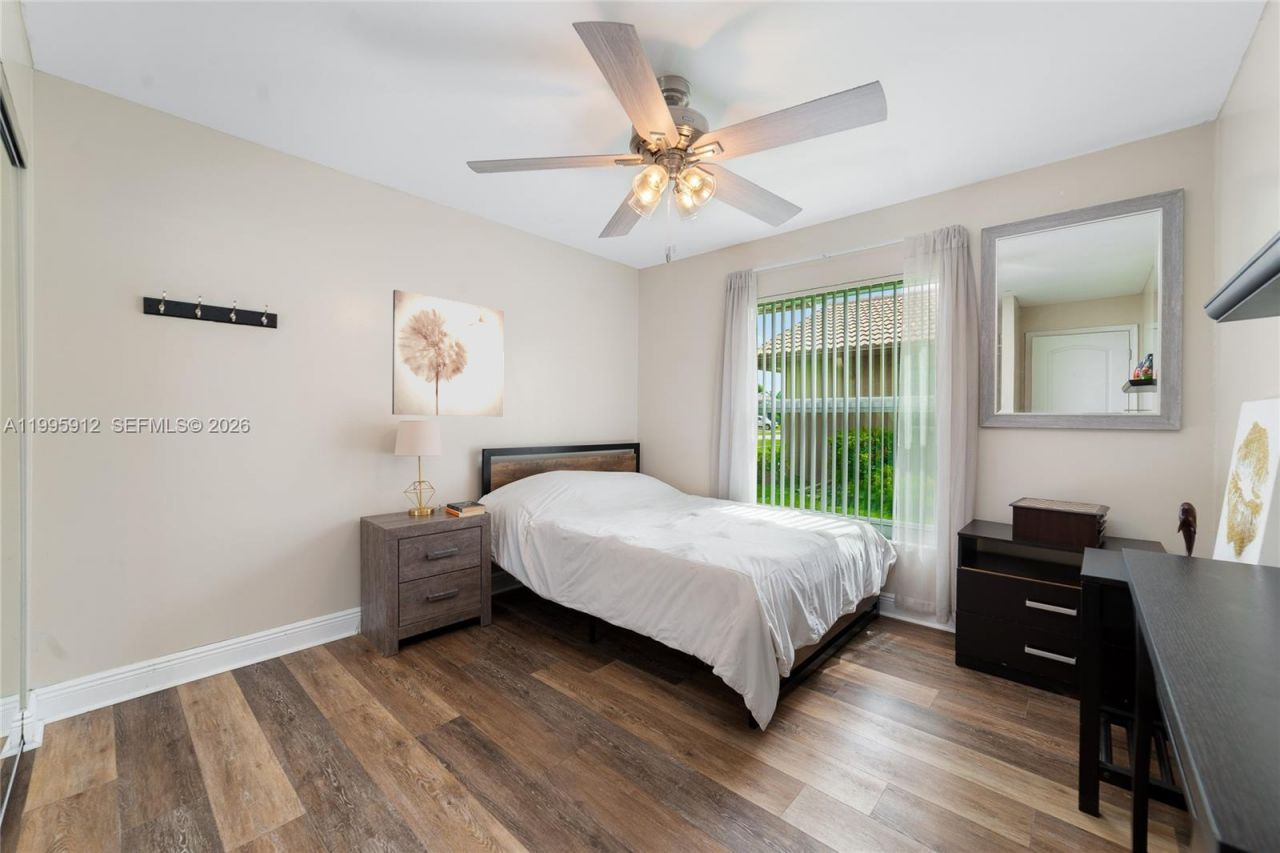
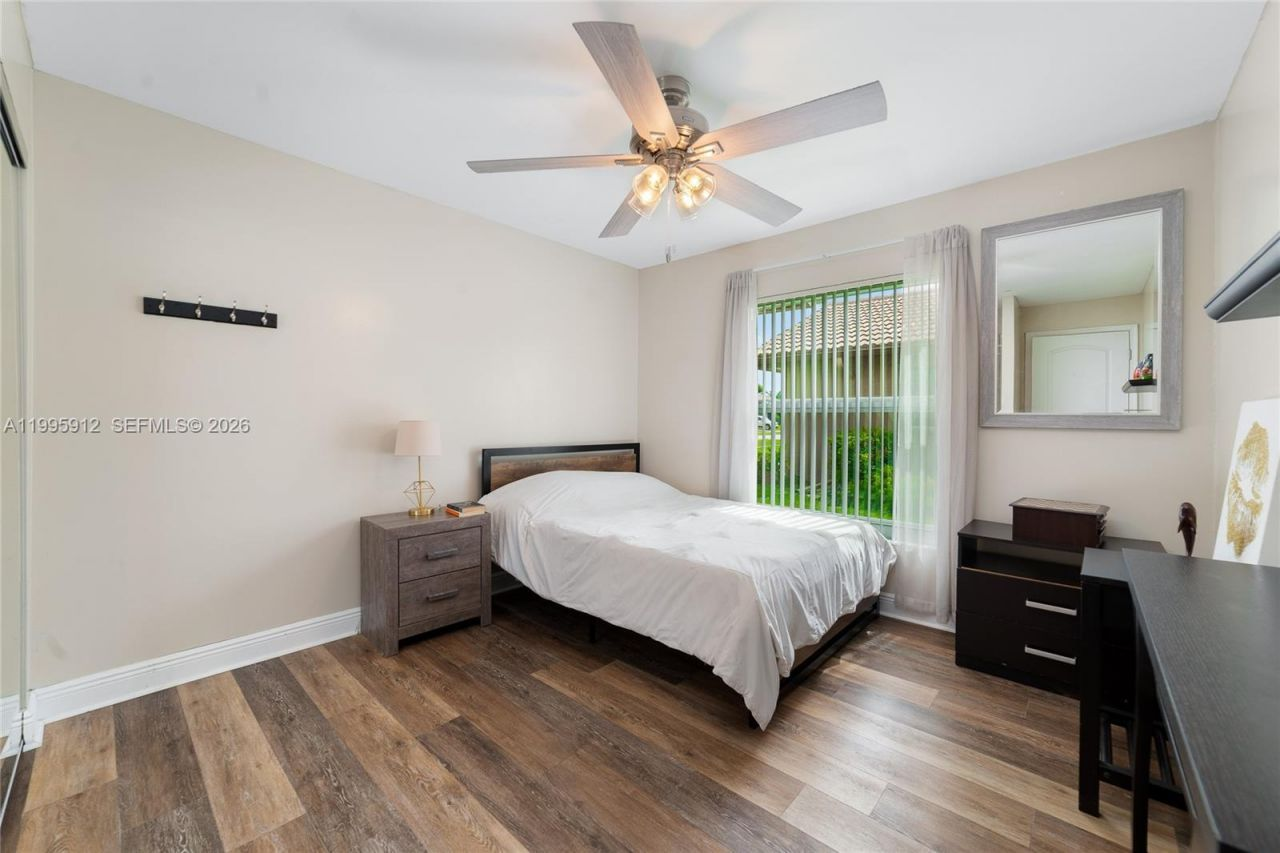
- wall art [391,289,505,418]
